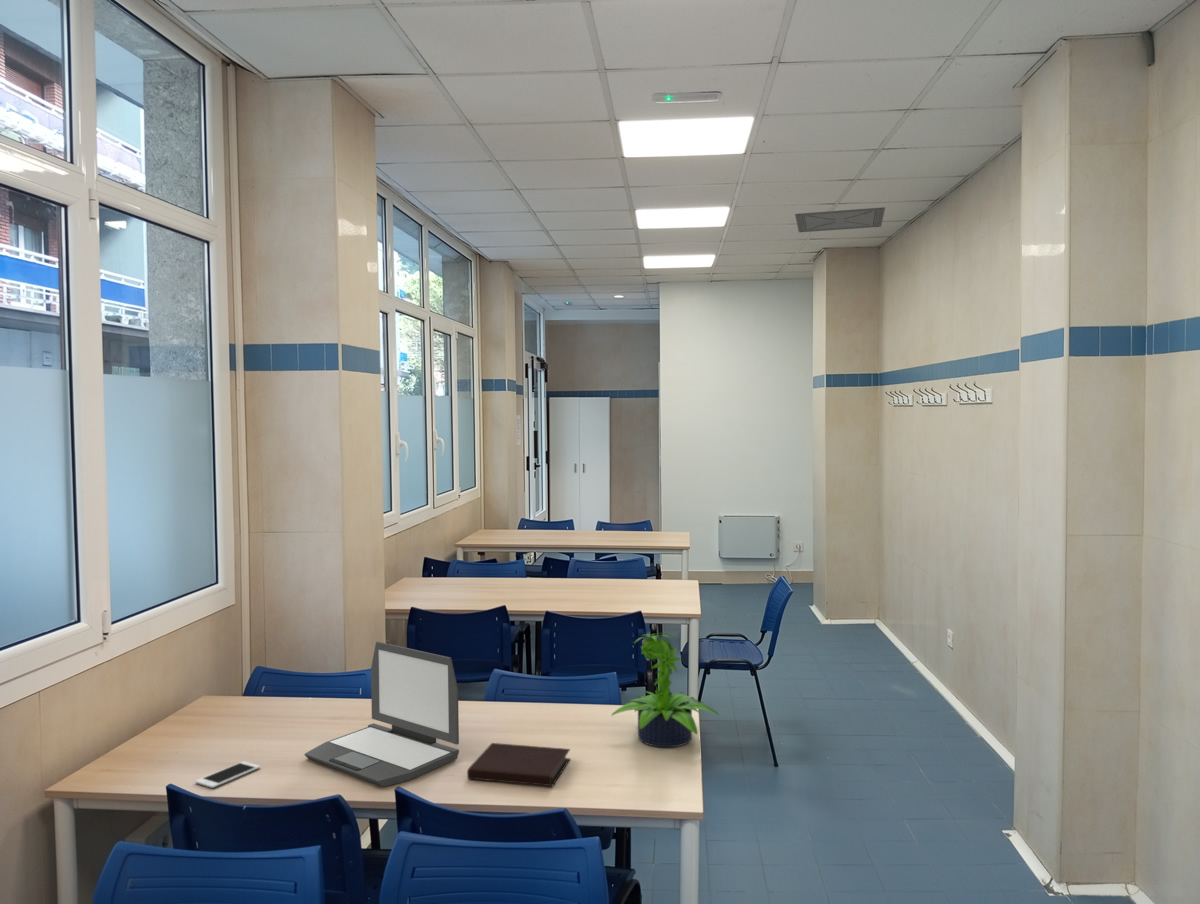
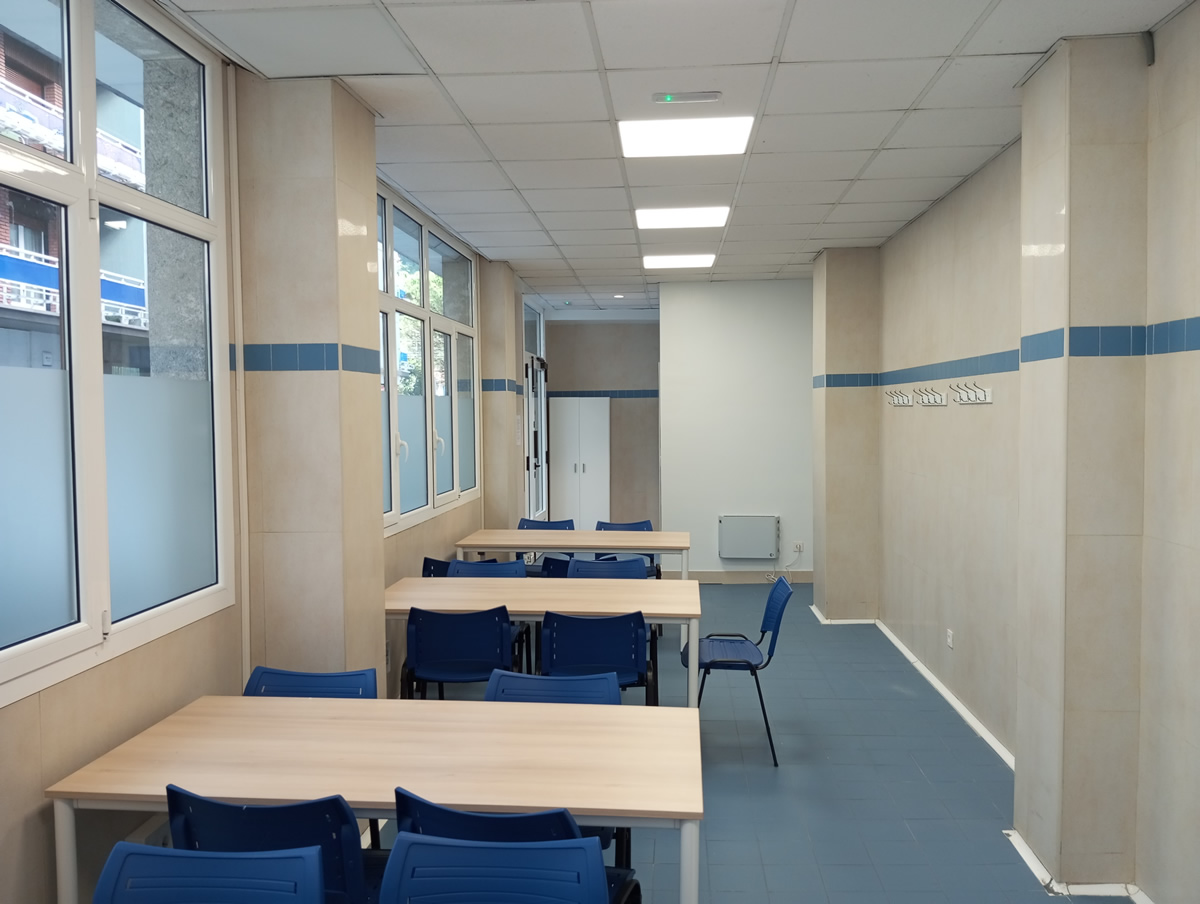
- potted plant [610,632,720,748]
- ceiling vent [794,206,886,233]
- notebook [466,742,571,787]
- laptop [303,641,460,788]
- cell phone [194,760,261,789]
